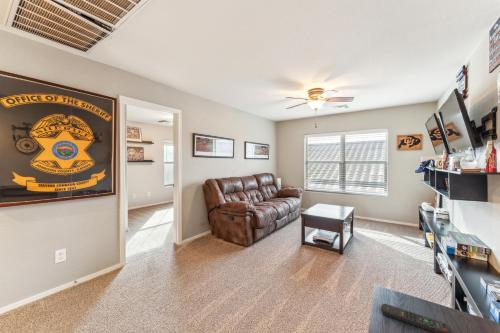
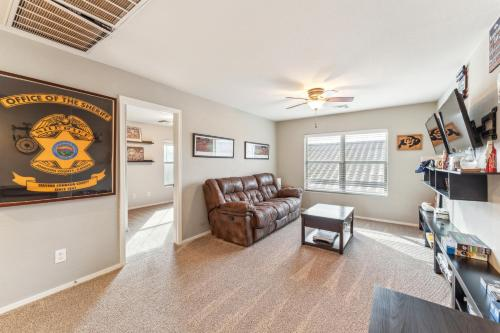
- remote control [380,303,452,333]
